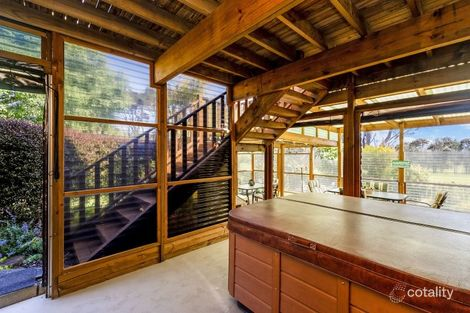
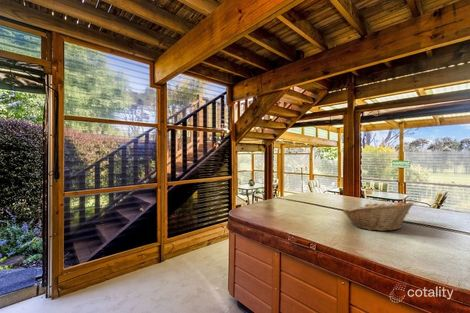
+ fruit basket [342,200,415,232]
